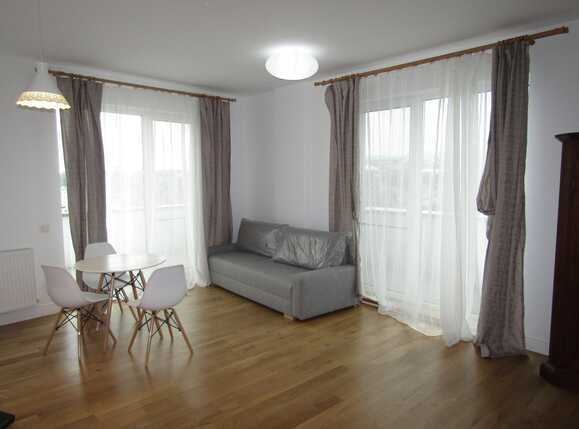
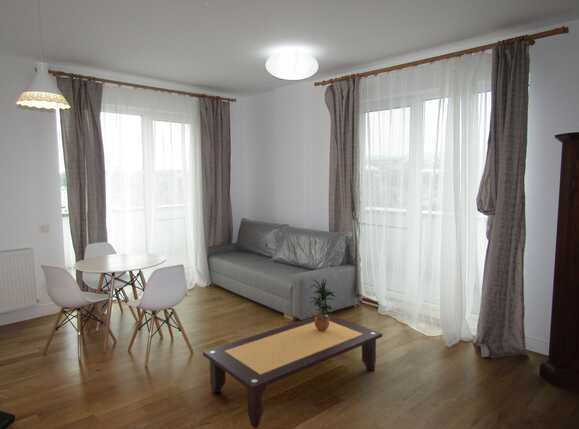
+ coffee table [202,313,383,429]
+ potted plant [308,278,337,331]
